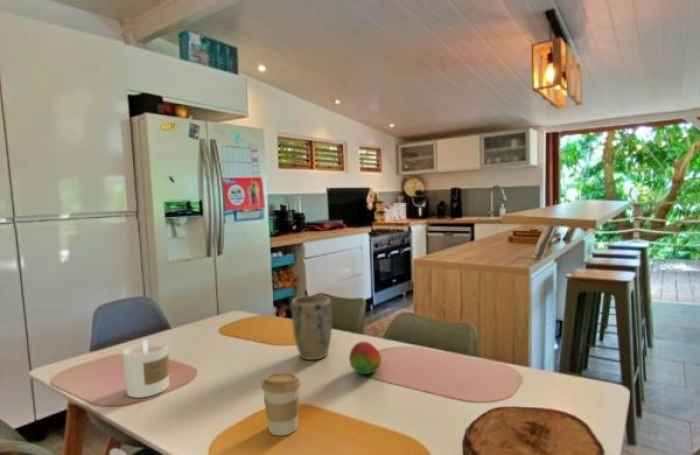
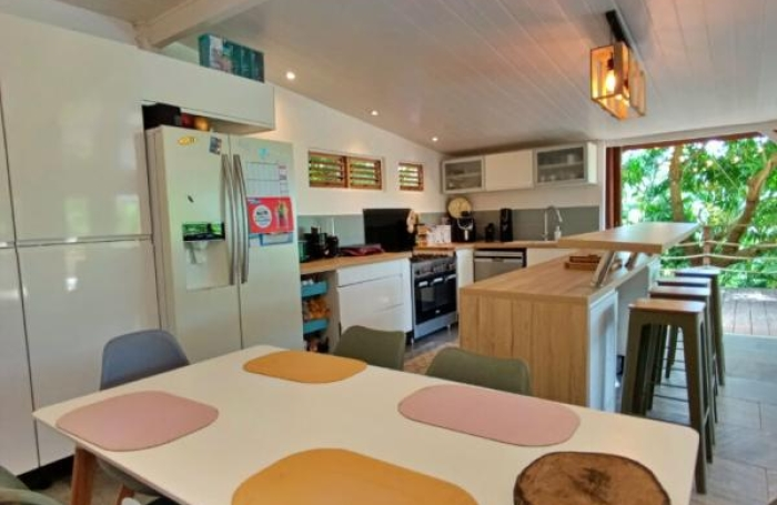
- plant pot [291,294,333,361]
- coffee cup [261,372,302,437]
- candle [121,338,170,399]
- fruit [348,341,382,375]
